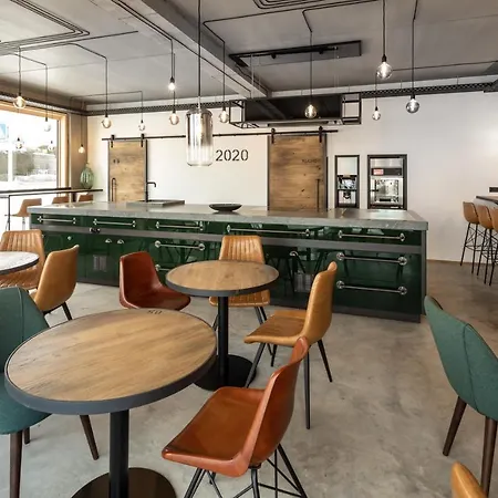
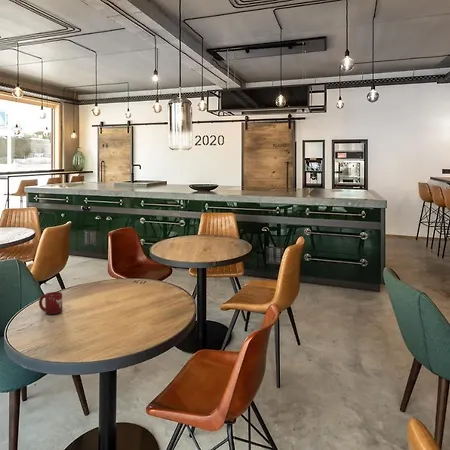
+ cup [38,291,63,315]
